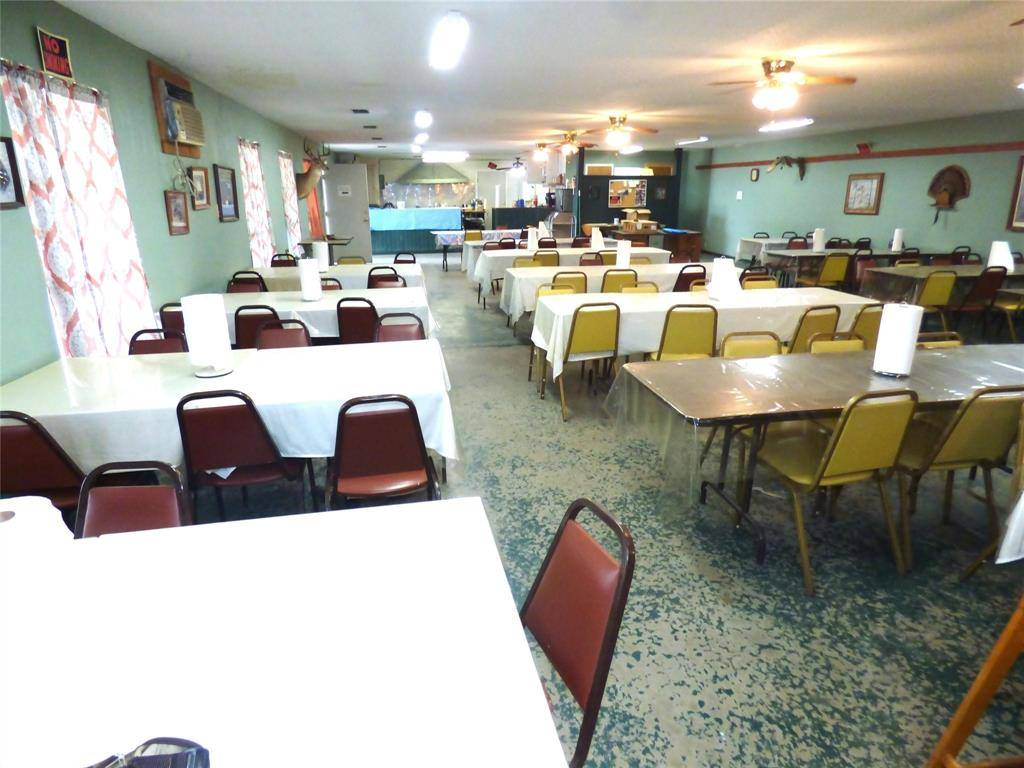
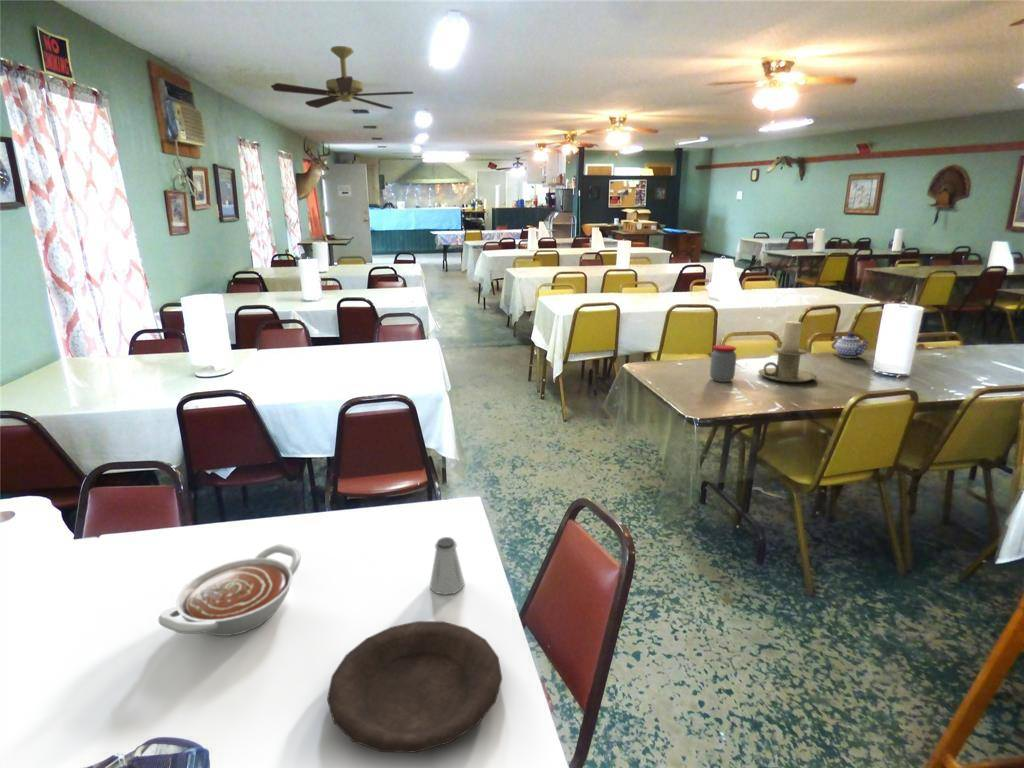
+ ceiling fan [270,45,414,110]
+ teapot [830,332,871,359]
+ jar [709,344,737,383]
+ plate [326,620,503,754]
+ bowl [157,543,301,637]
+ candle holder [757,320,818,383]
+ saltshaker [429,536,466,596]
